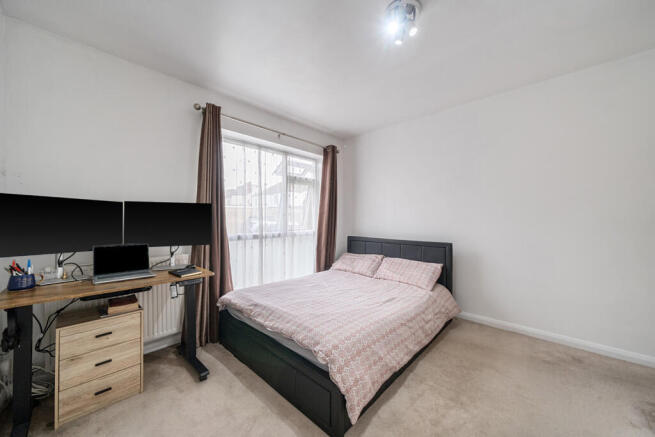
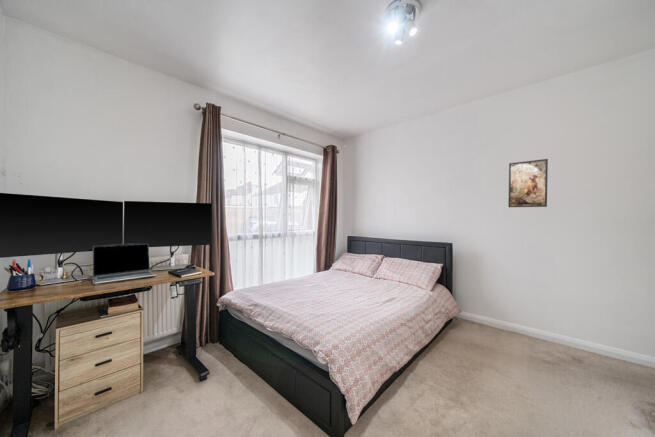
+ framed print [507,158,549,208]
